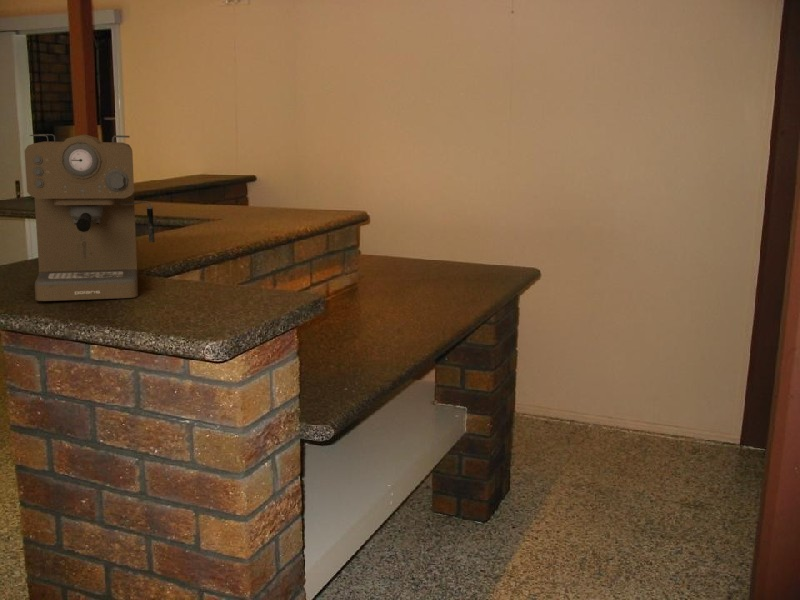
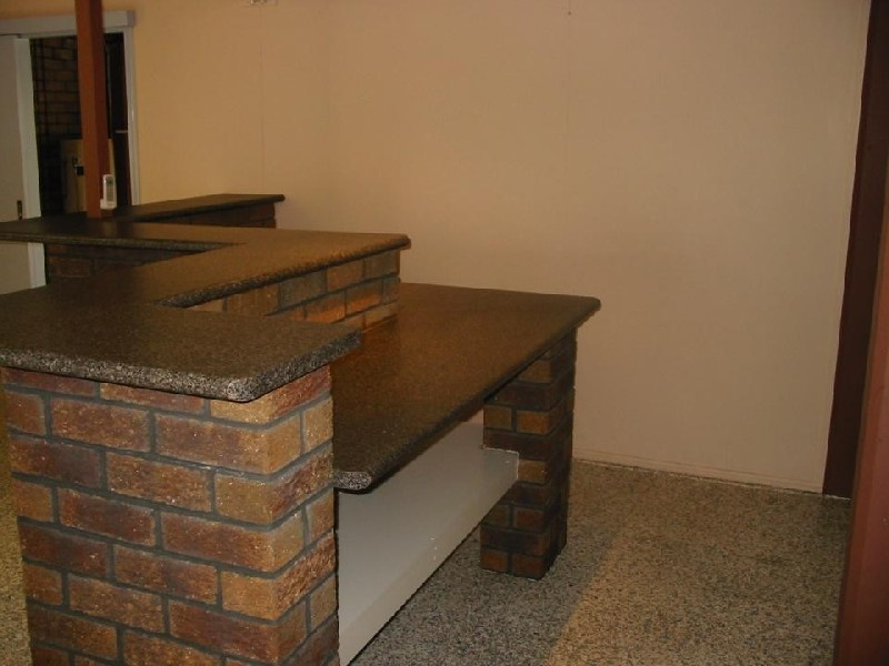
- coffee maker [24,133,156,302]
